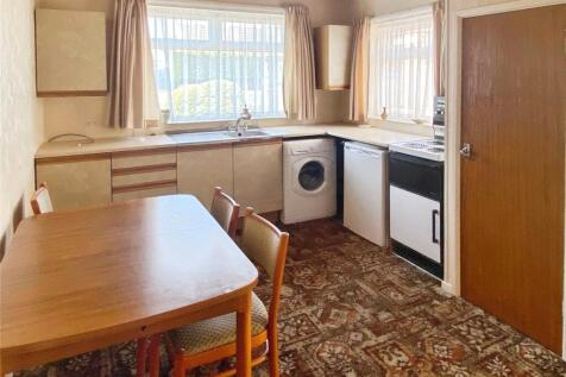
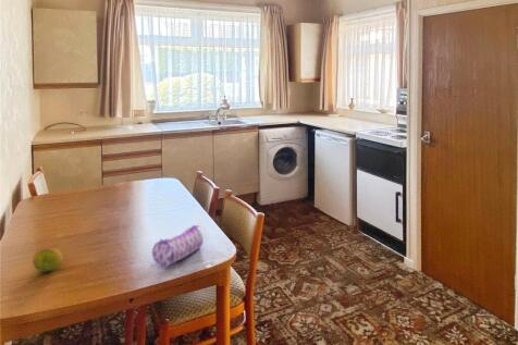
+ fruit [32,247,63,273]
+ pencil case [151,224,203,267]
